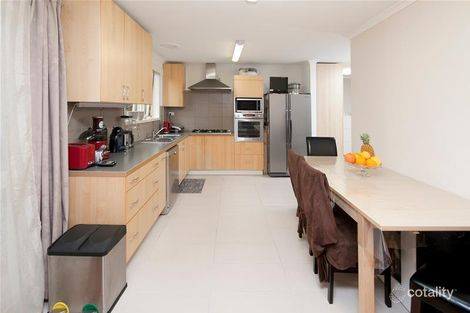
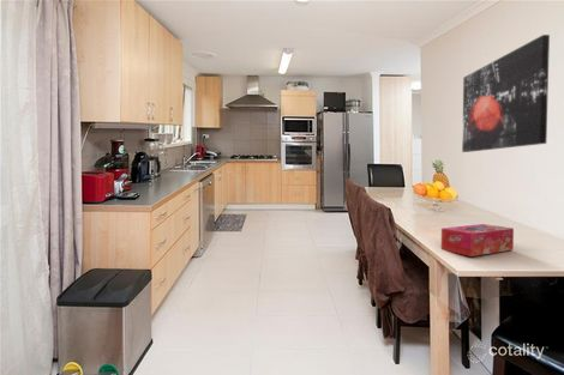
+ wall art [461,34,551,153]
+ tissue box [440,223,515,258]
